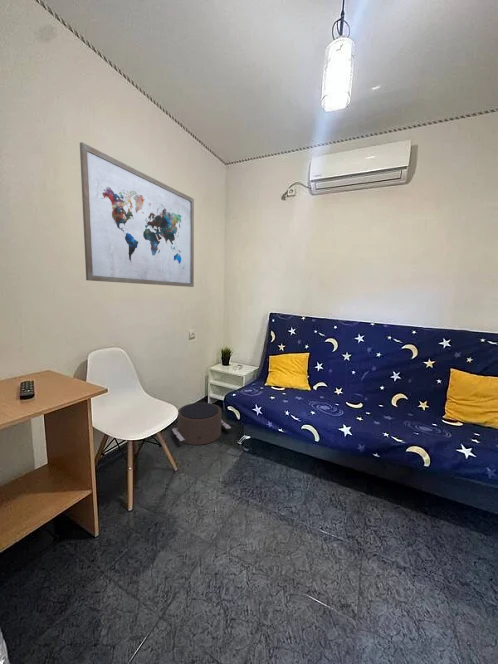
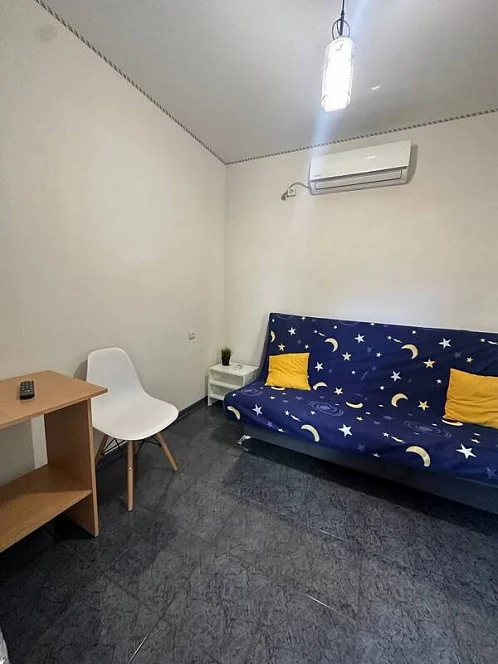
- wall art [79,141,195,288]
- pouf [171,402,232,446]
